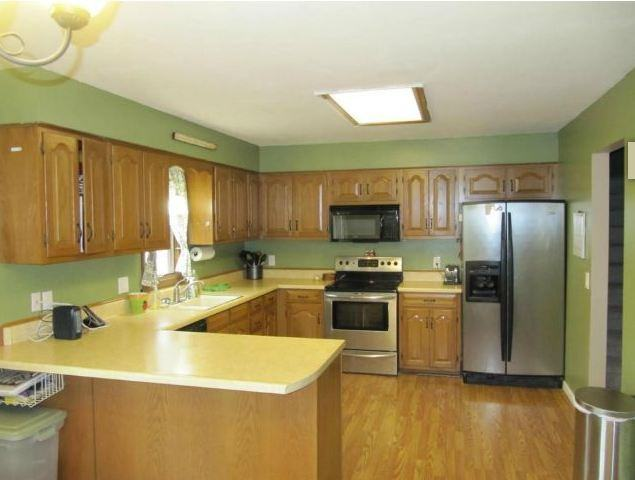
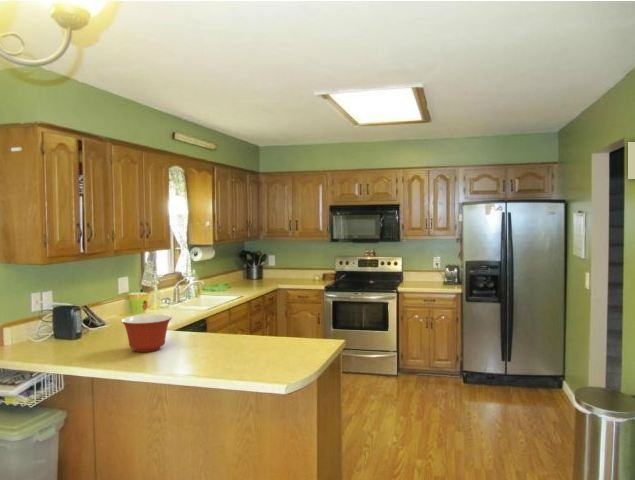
+ mixing bowl [120,313,173,353]
